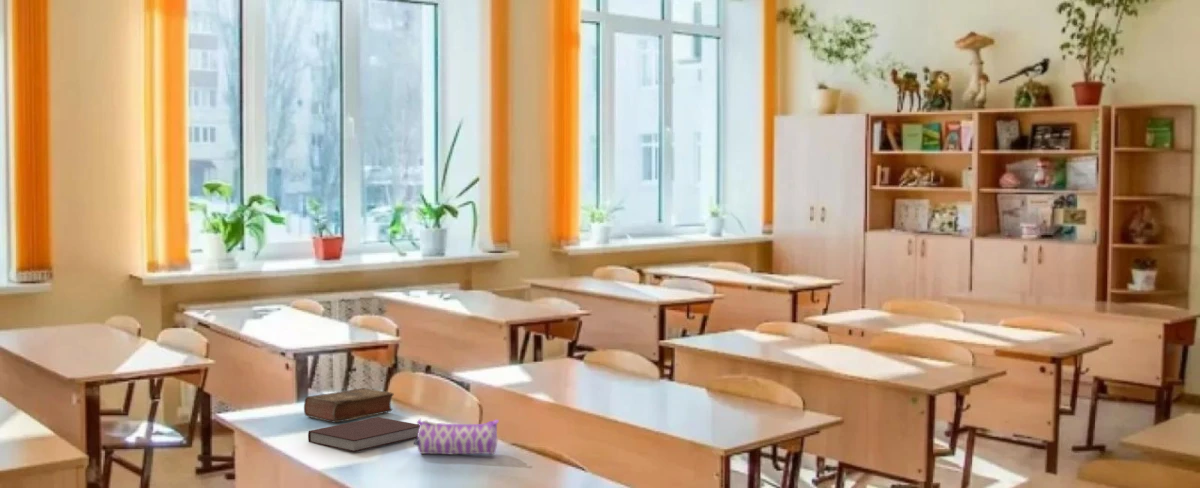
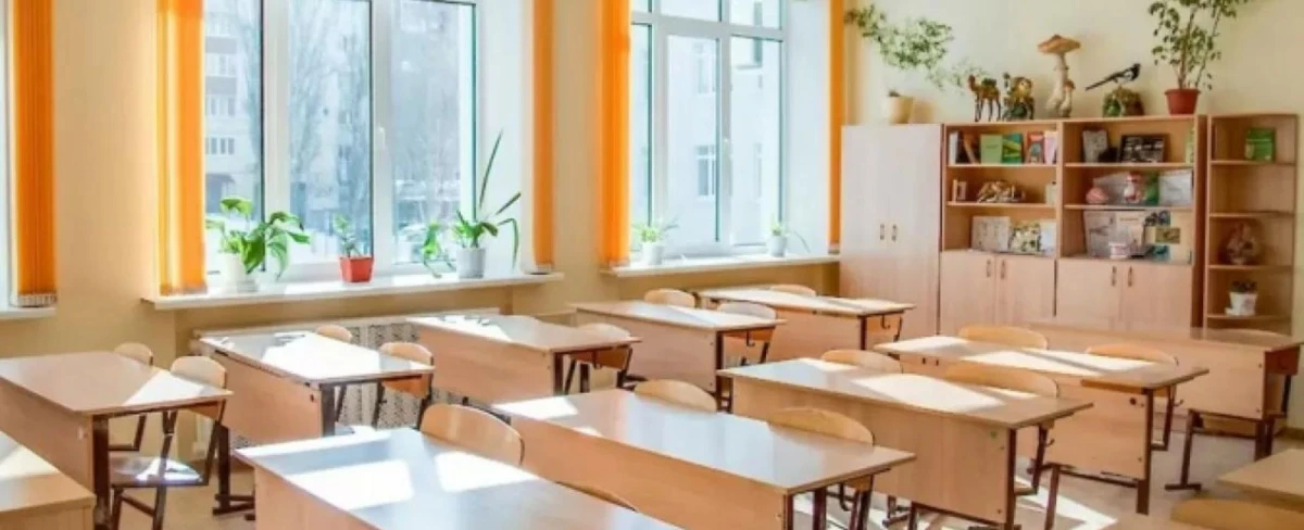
- pencil case [413,418,500,455]
- notebook [307,416,420,453]
- book [303,387,394,423]
